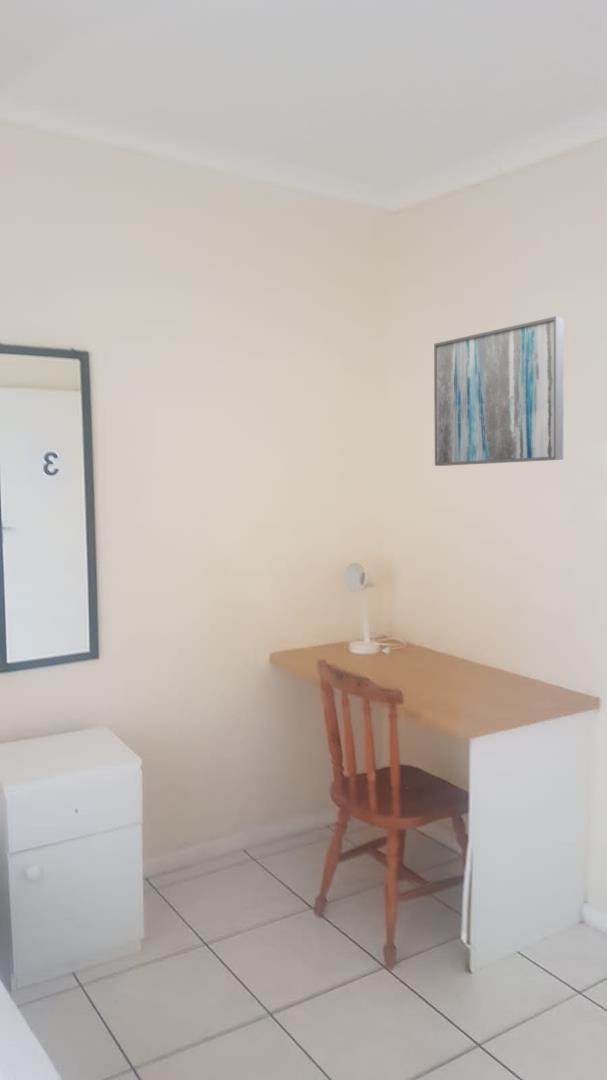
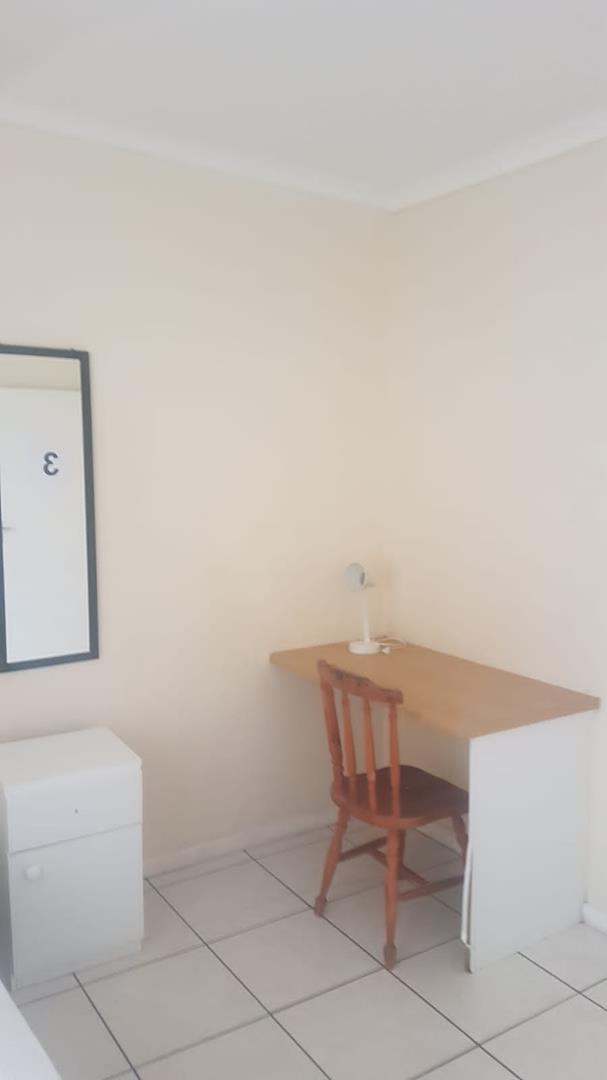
- wall art [433,315,565,467]
